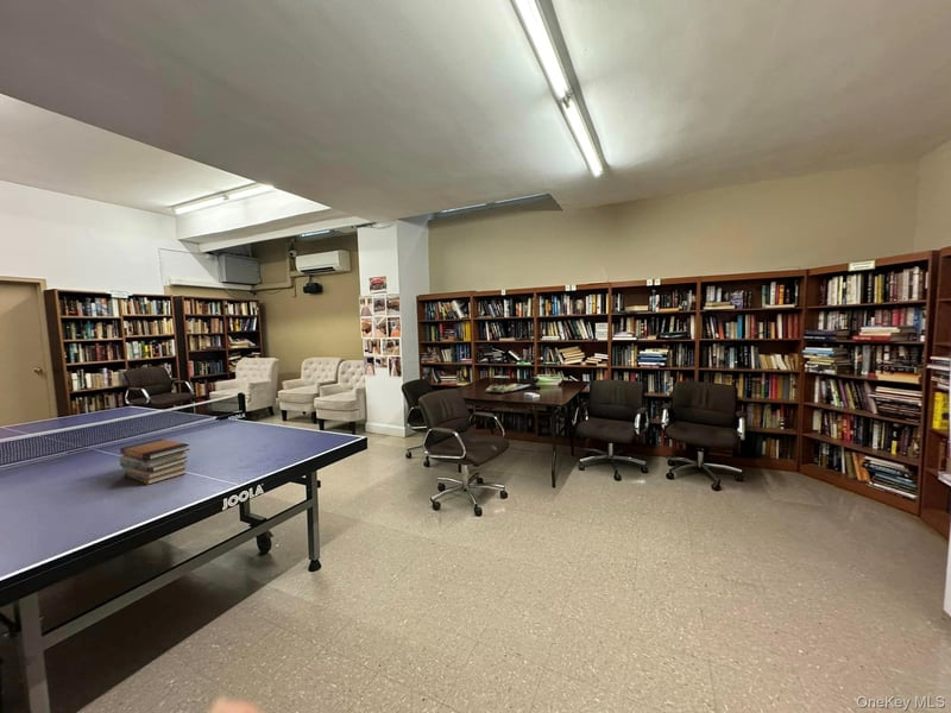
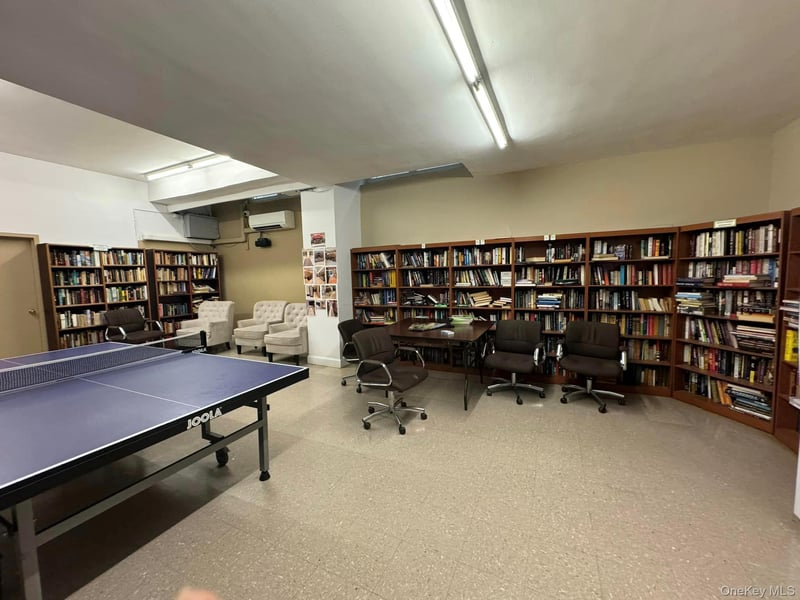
- book stack [118,437,190,486]
